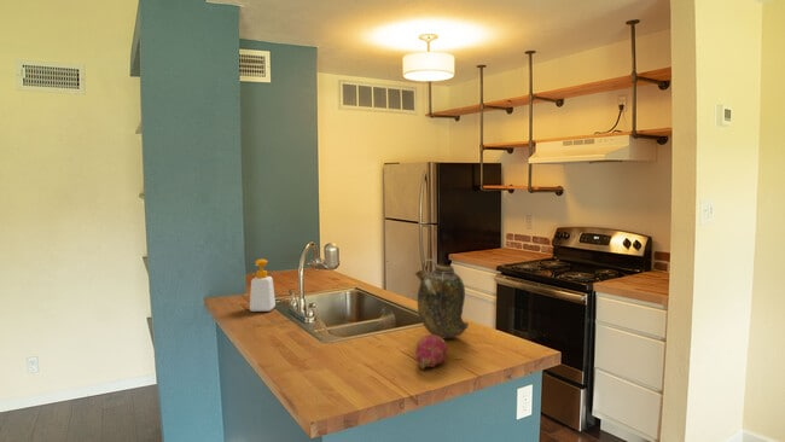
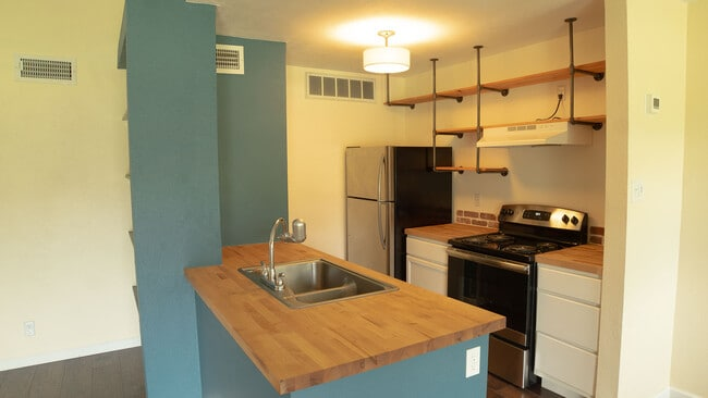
- fruit [414,333,448,370]
- soap bottle [249,258,277,313]
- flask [413,258,470,341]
